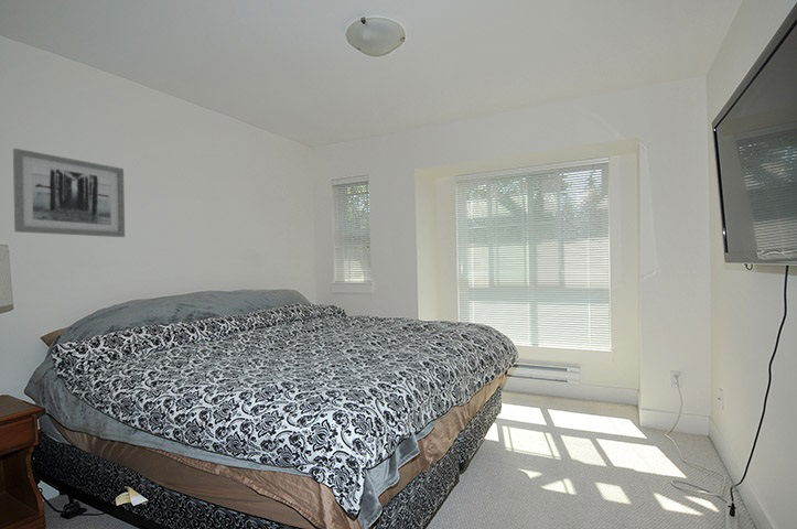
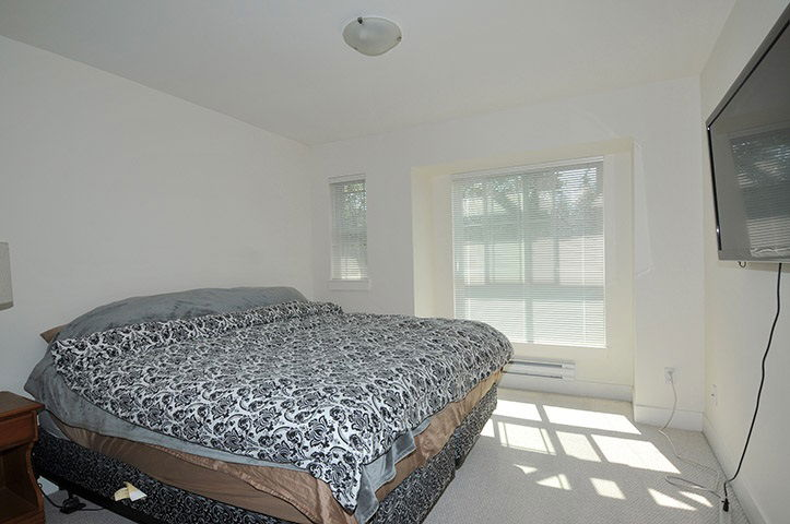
- wall art [12,148,126,238]
